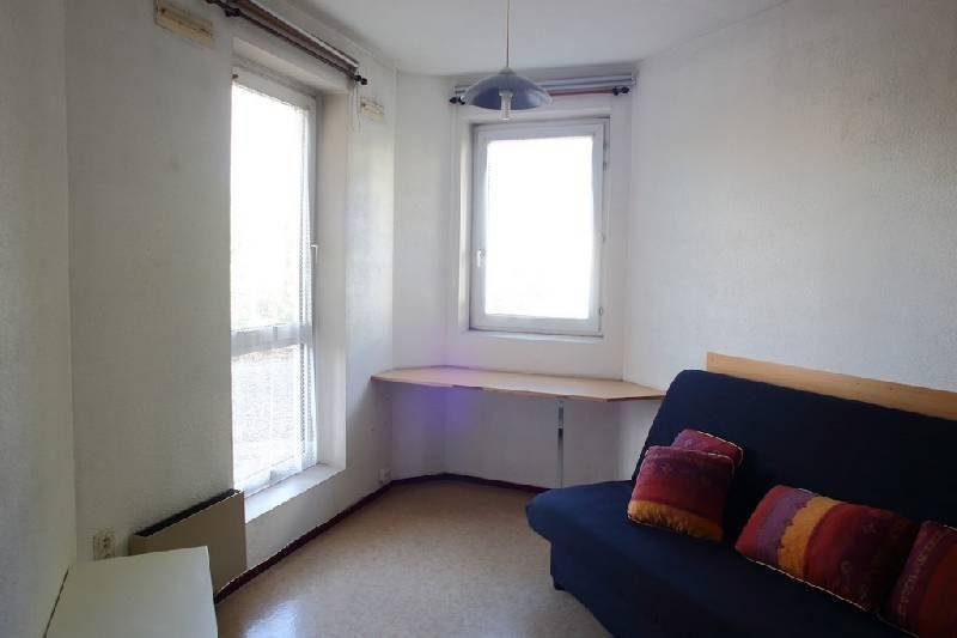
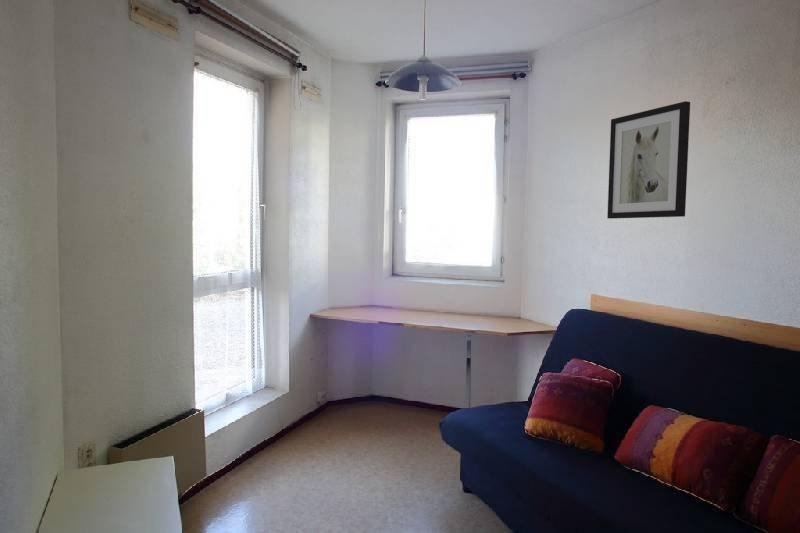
+ wall art [606,100,691,220]
